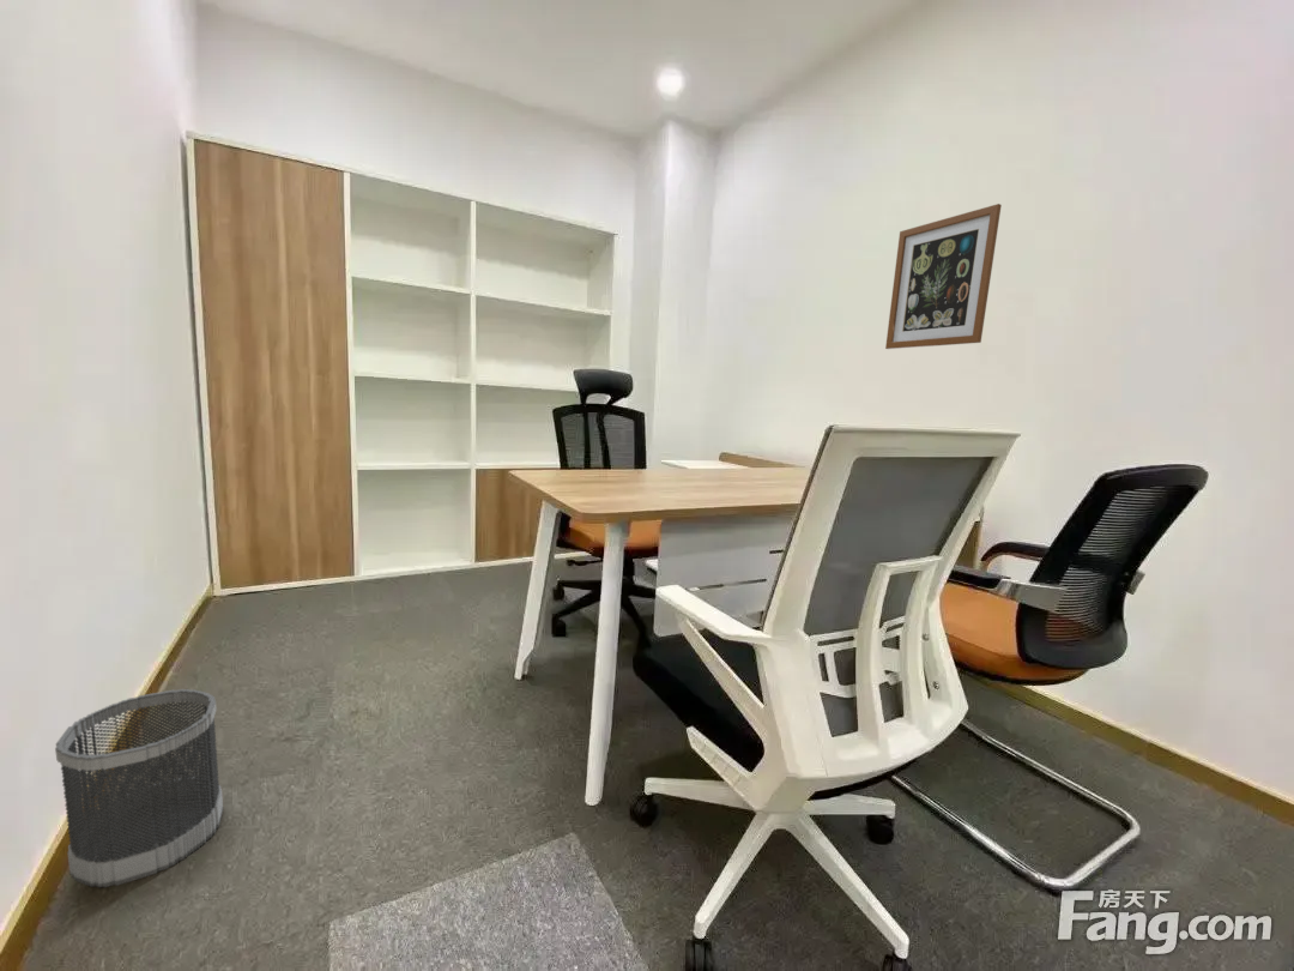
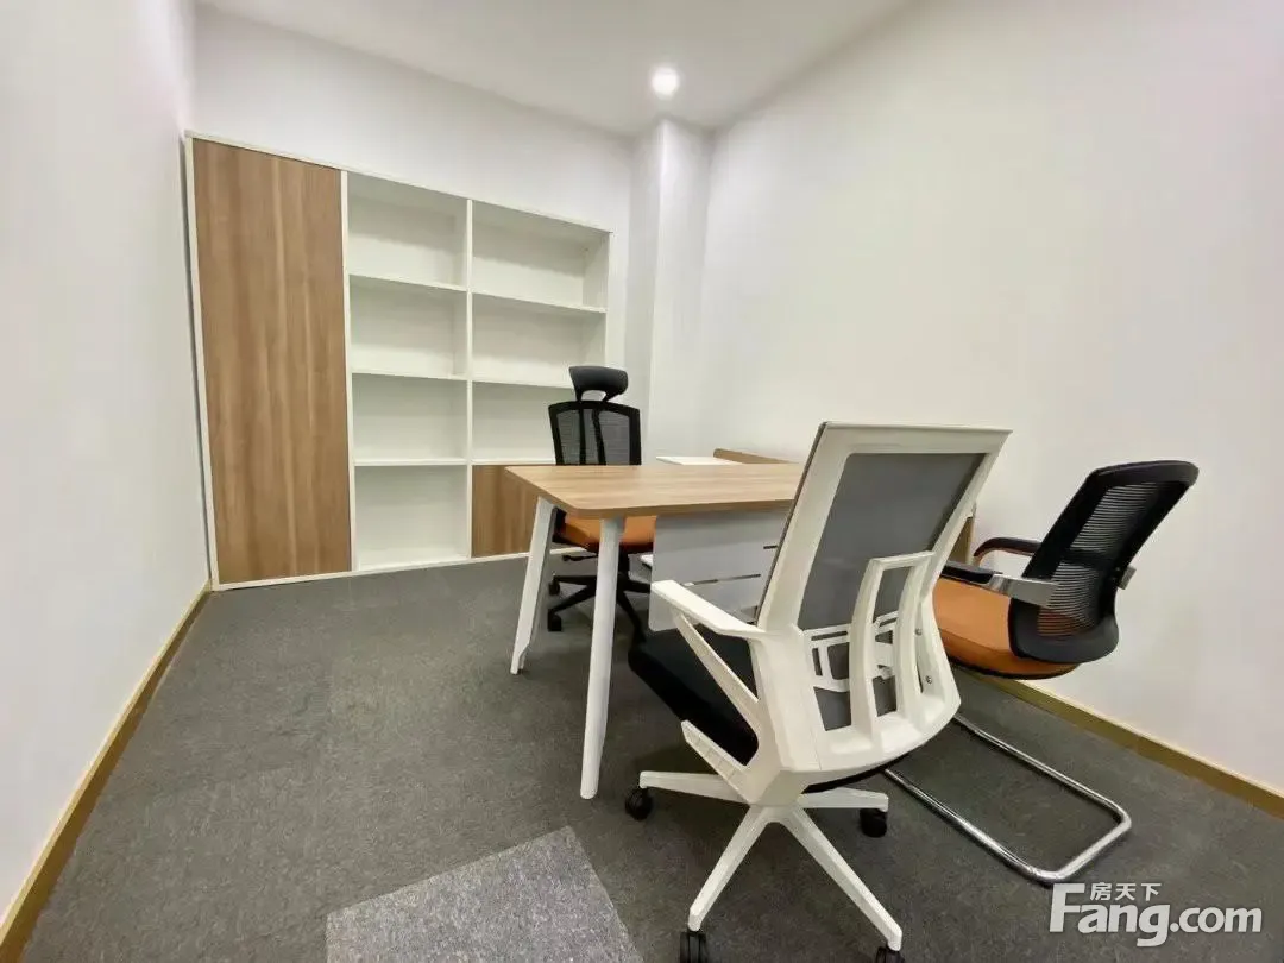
- wall art [884,203,1003,350]
- wastebasket [54,688,224,889]
